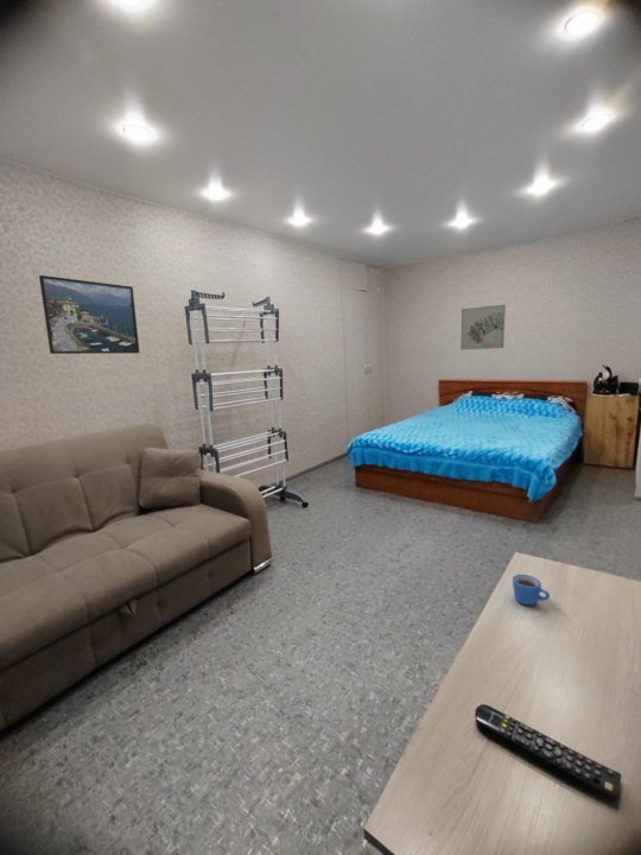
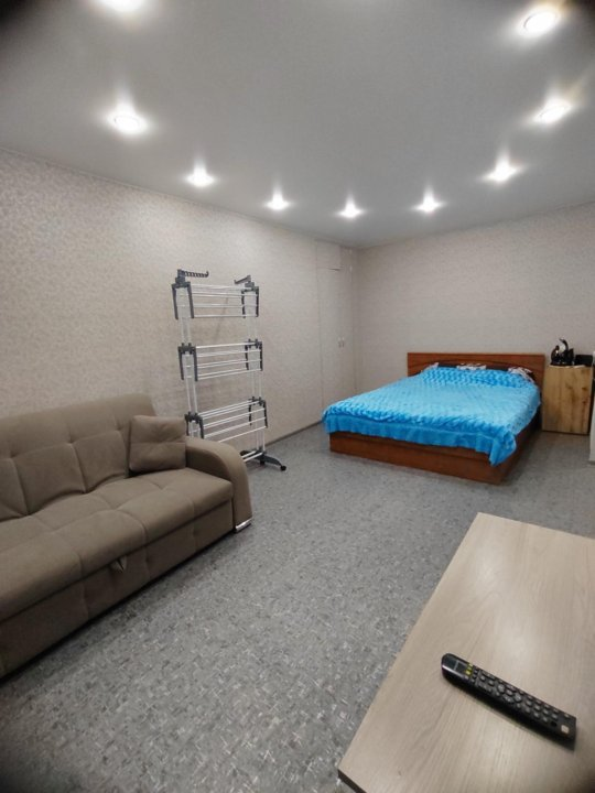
- wall art [459,304,507,352]
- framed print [38,274,140,355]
- mug [512,574,551,606]
